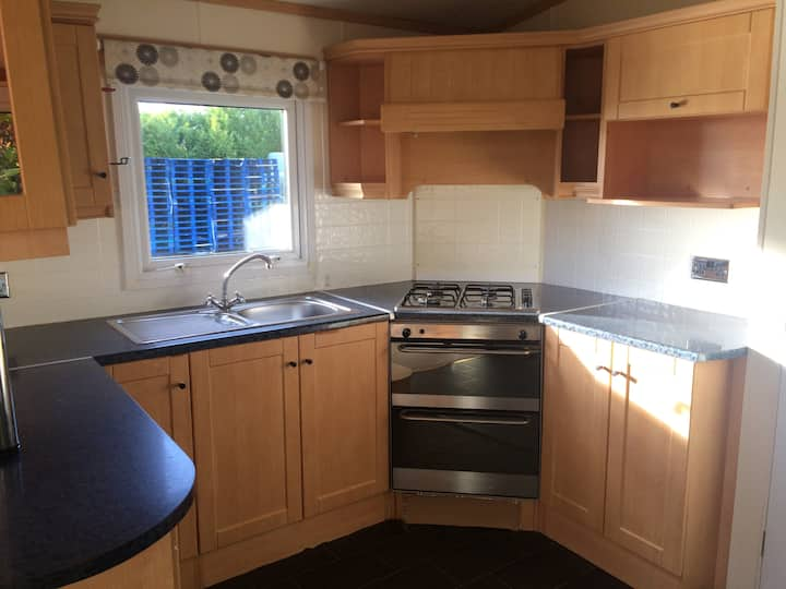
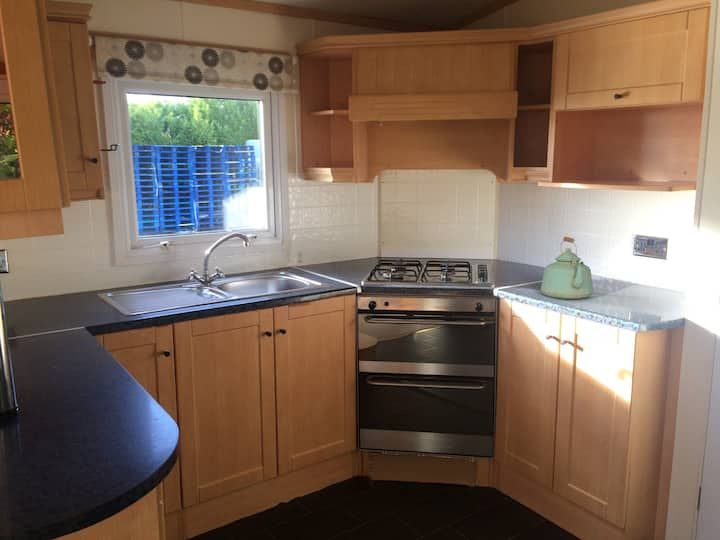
+ kettle [540,236,594,300]
